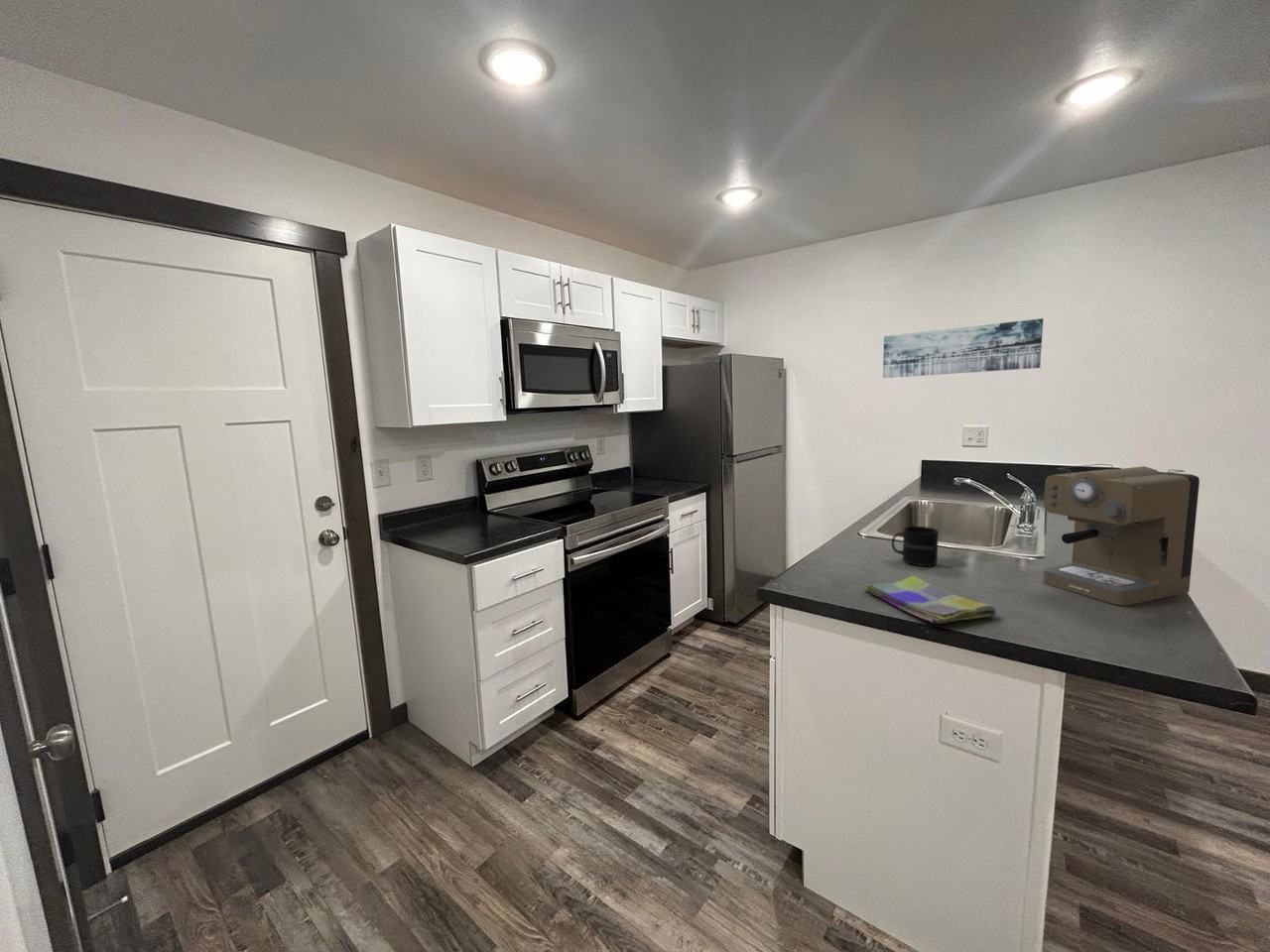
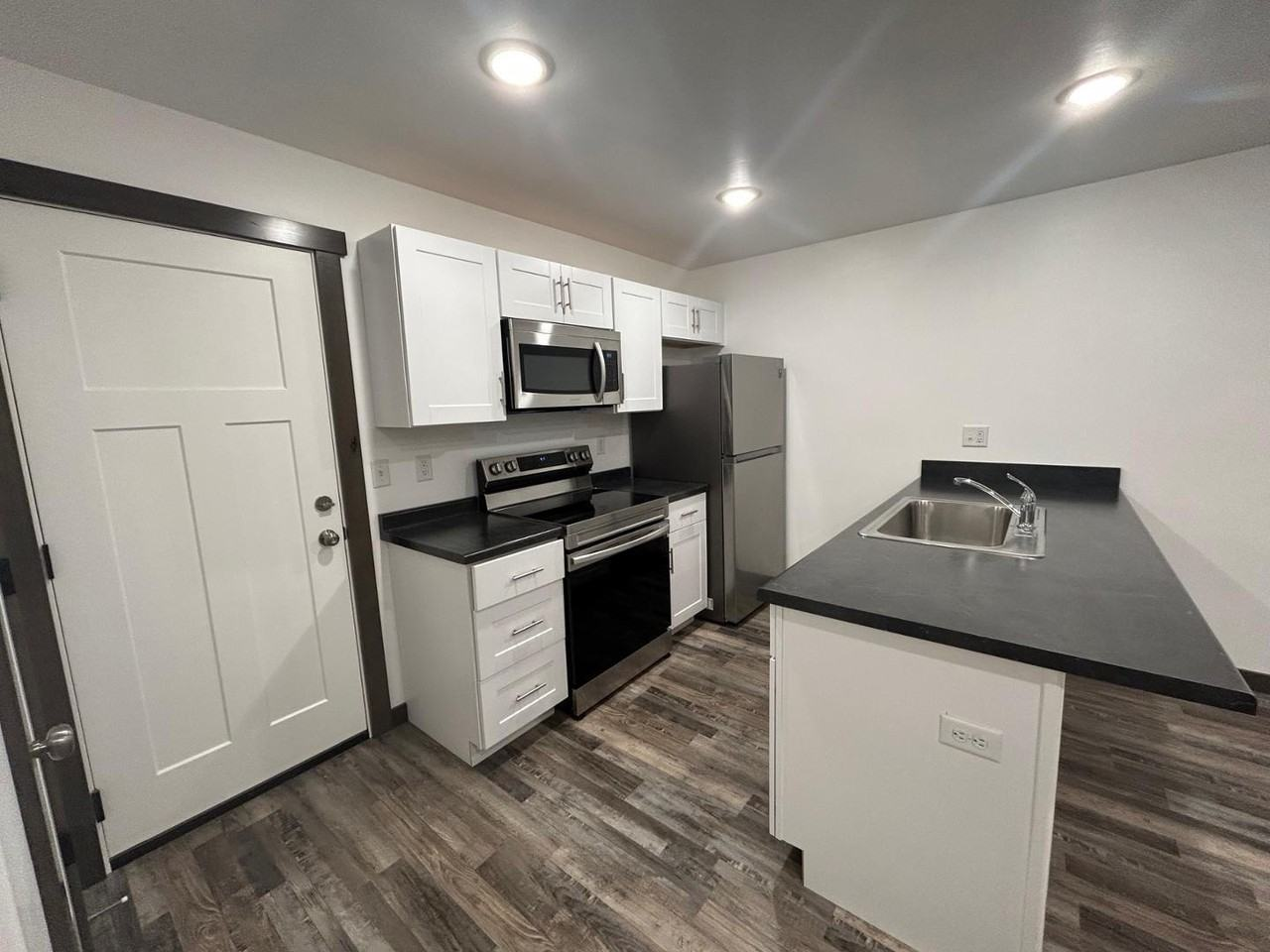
- wall art [882,317,1044,379]
- coffee maker [1042,463,1201,607]
- dish towel [863,575,997,625]
- mug [891,526,940,567]
